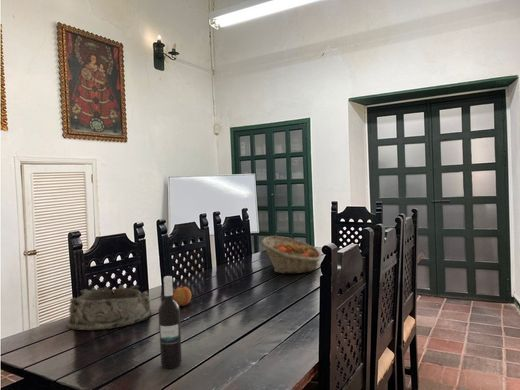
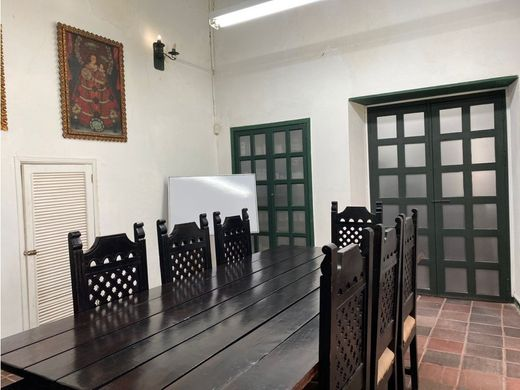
- wine bottle [158,275,183,369]
- fruit basket [261,235,322,275]
- apple [173,285,192,307]
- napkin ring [66,284,152,331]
